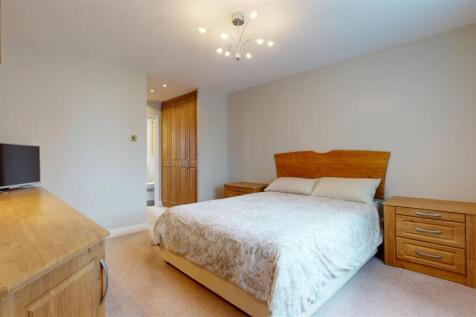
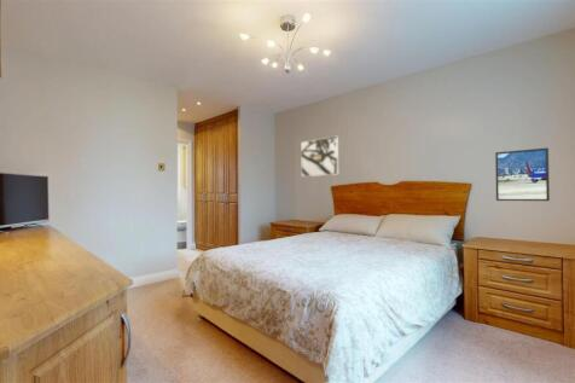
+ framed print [494,146,551,202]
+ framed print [300,135,339,178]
